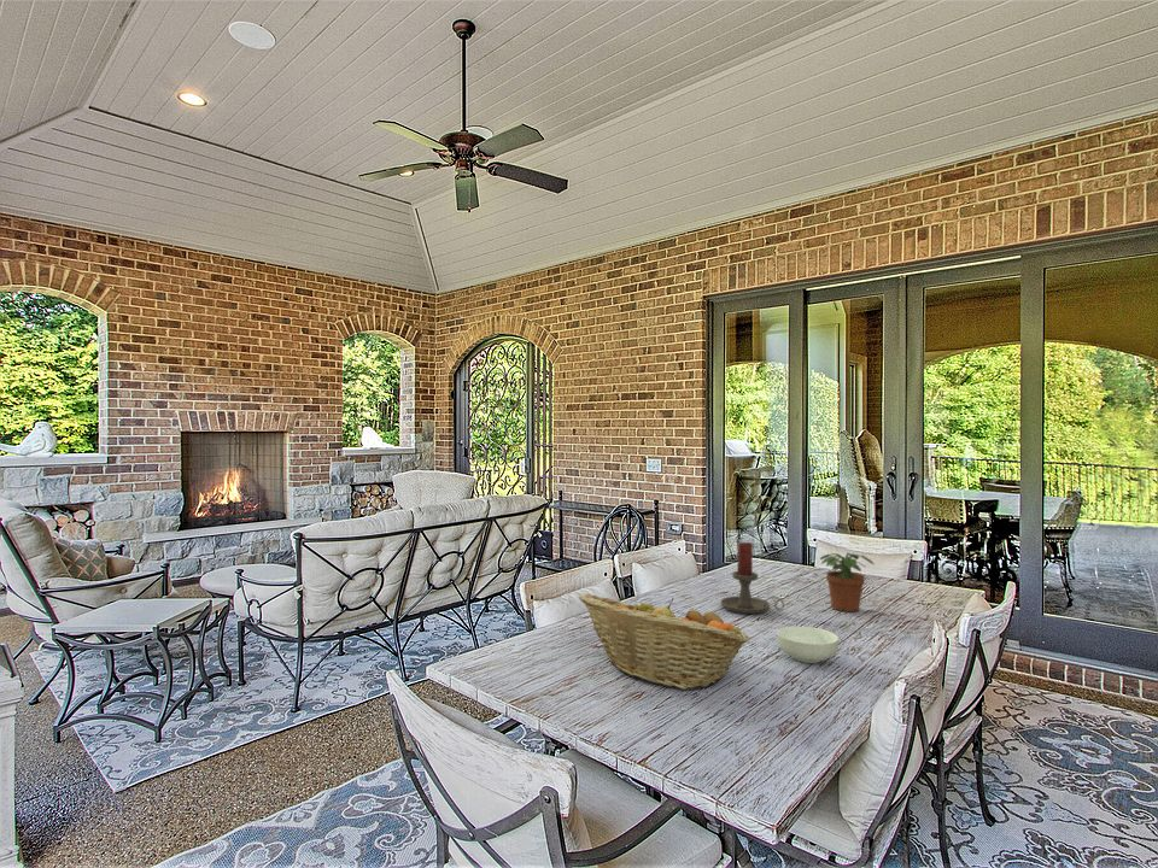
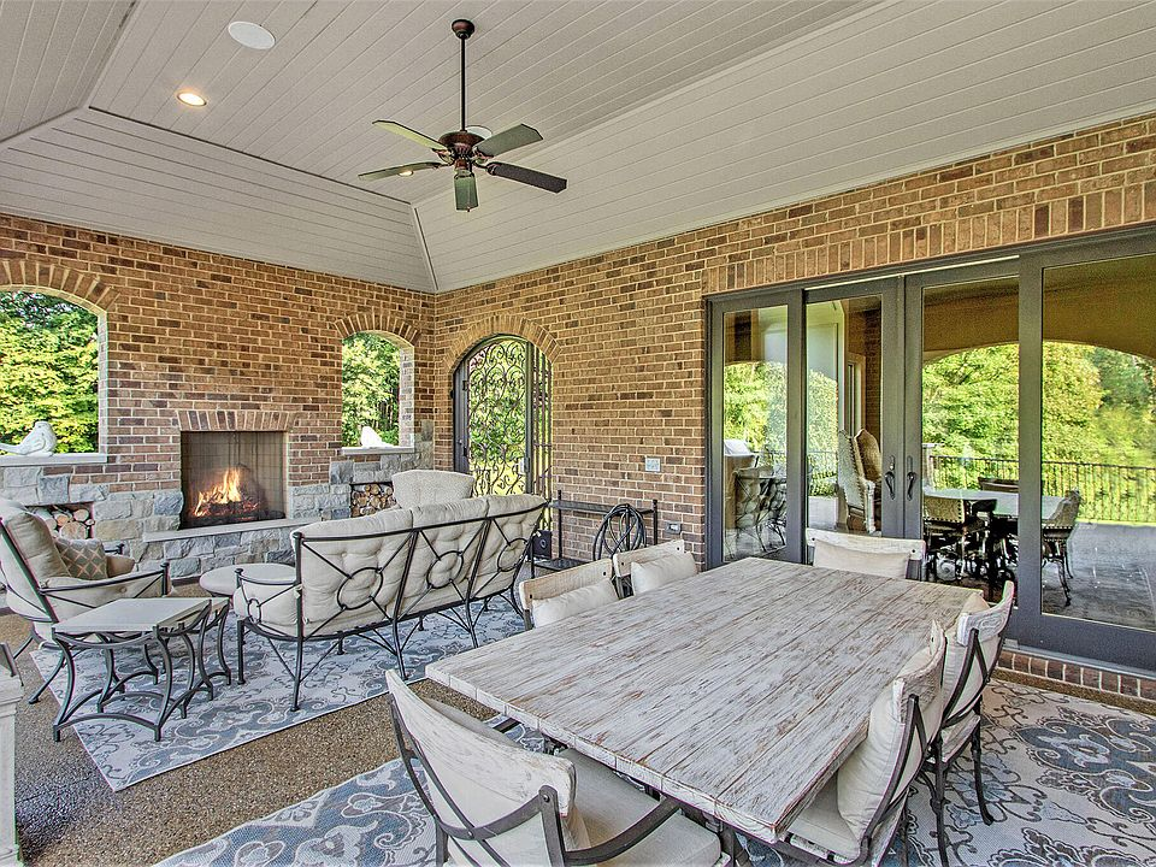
- fruit basket [578,593,750,691]
- potted plant [819,551,875,612]
- candle holder [719,540,785,615]
- cereal bowl [777,626,840,664]
